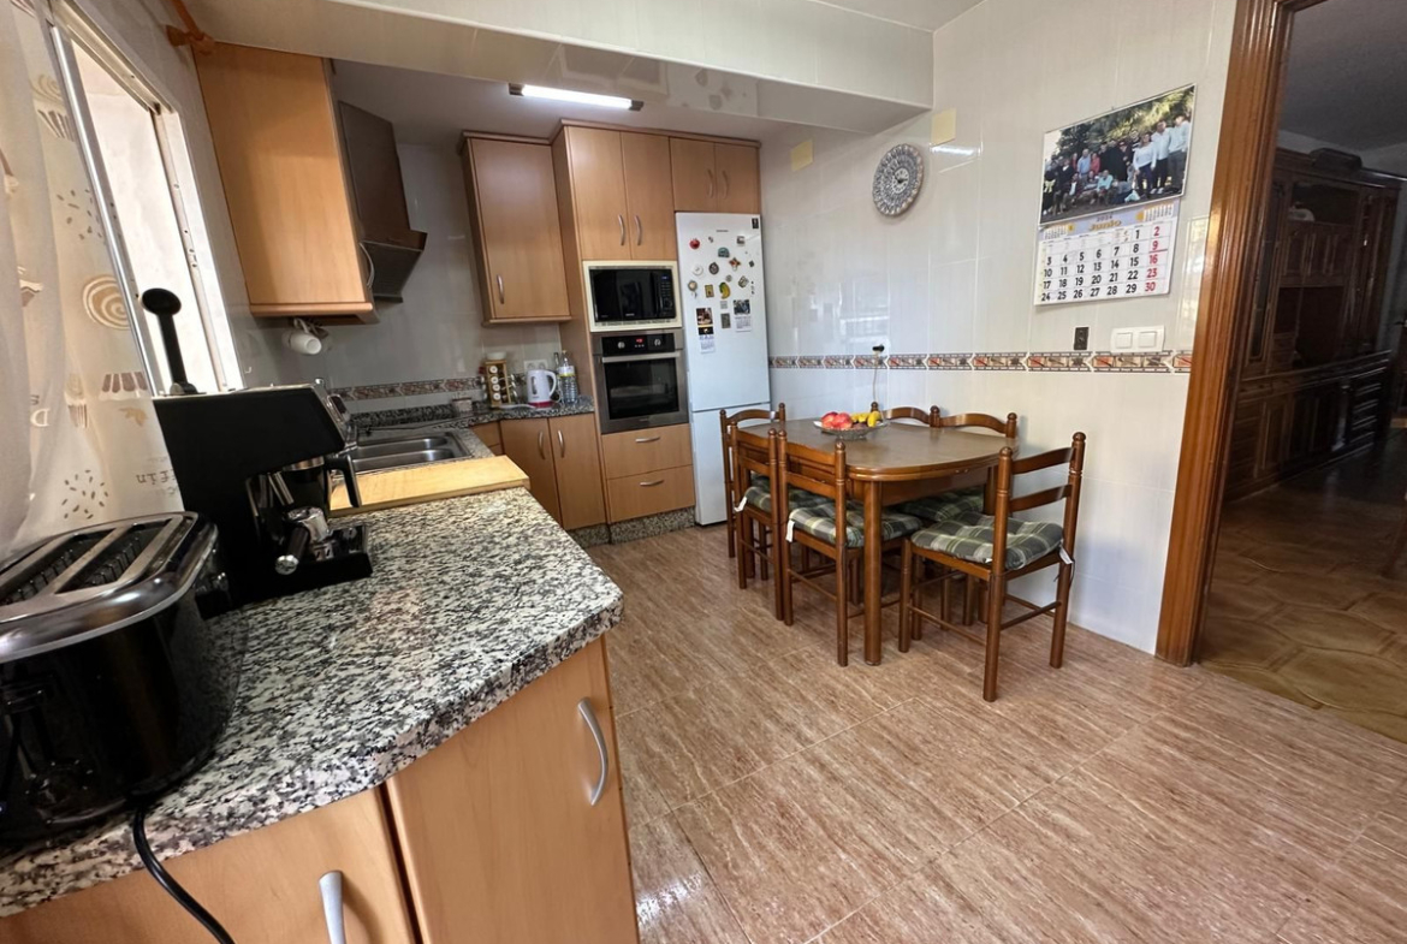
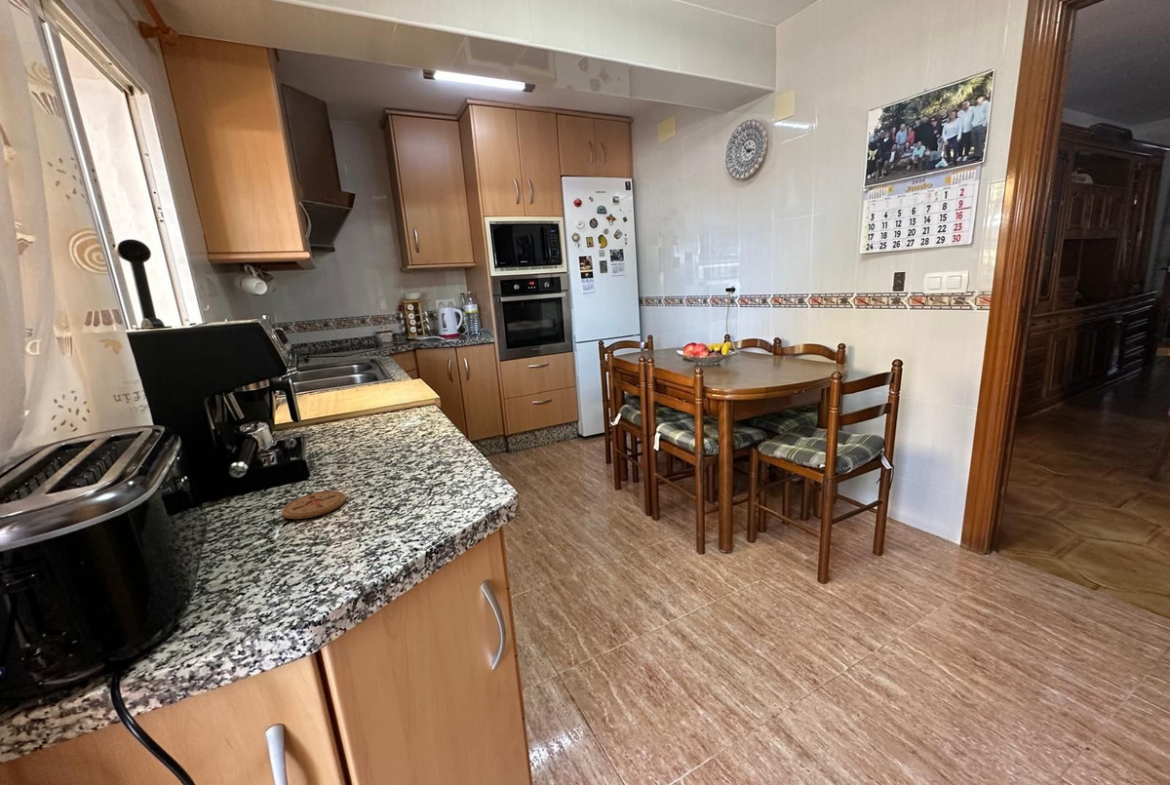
+ coaster [281,490,347,520]
